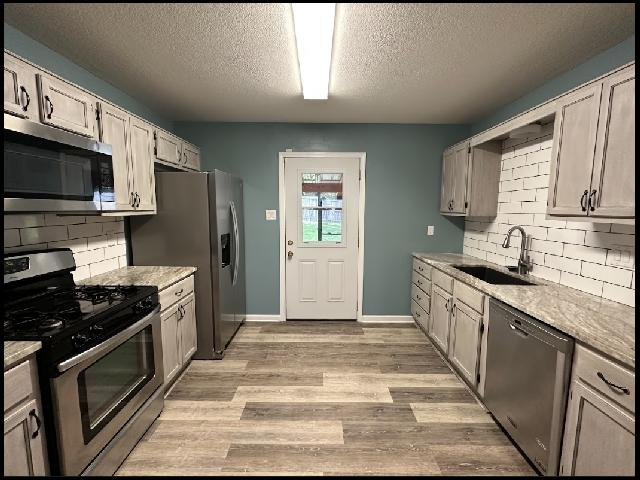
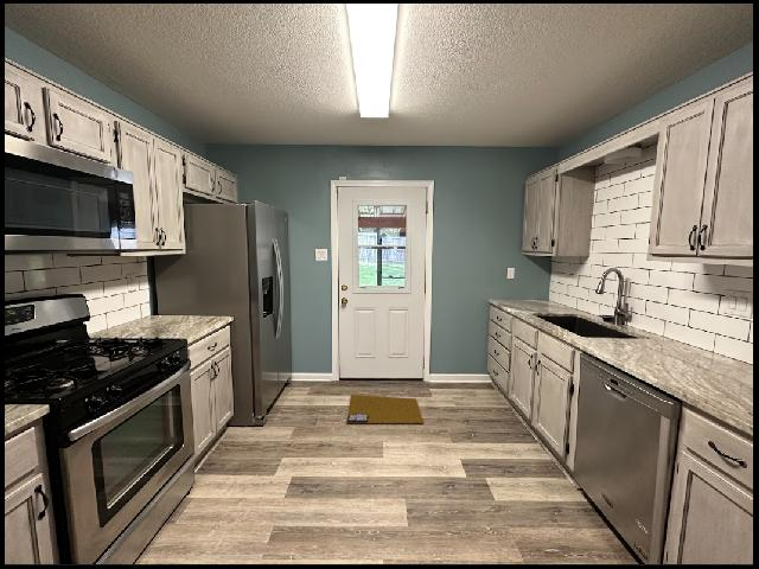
+ door mat [345,394,425,424]
